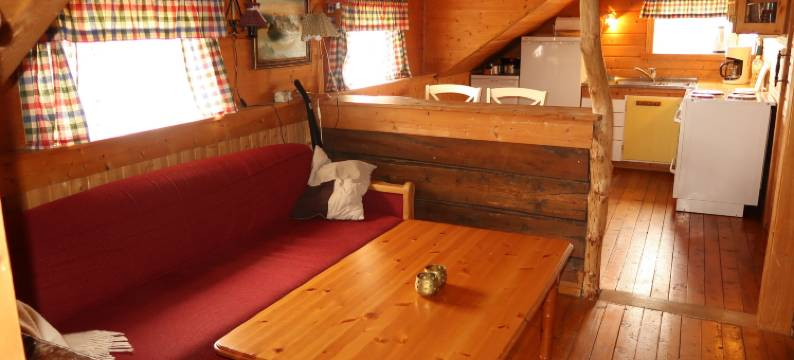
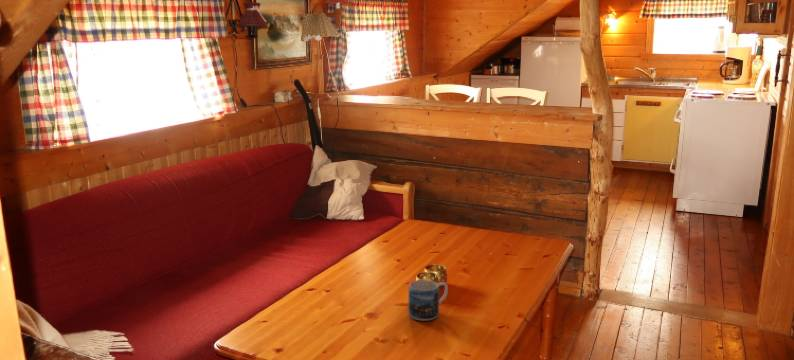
+ mug [407,279,449,322]
